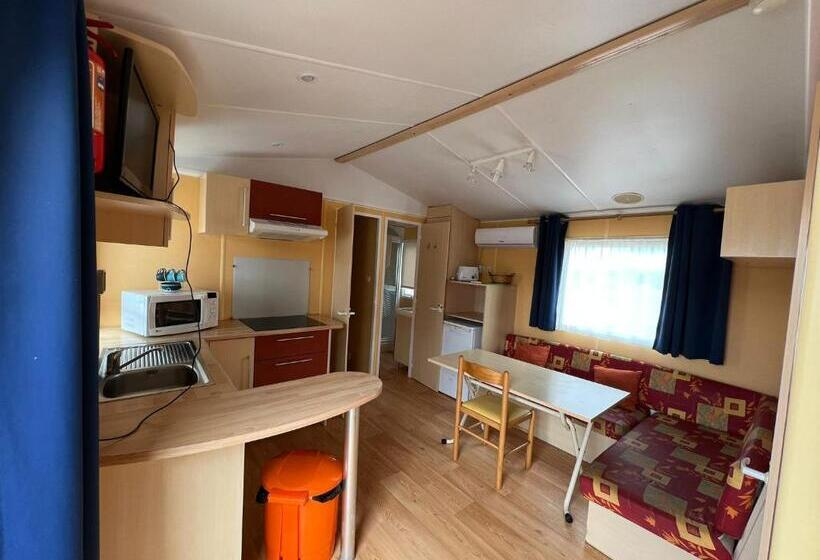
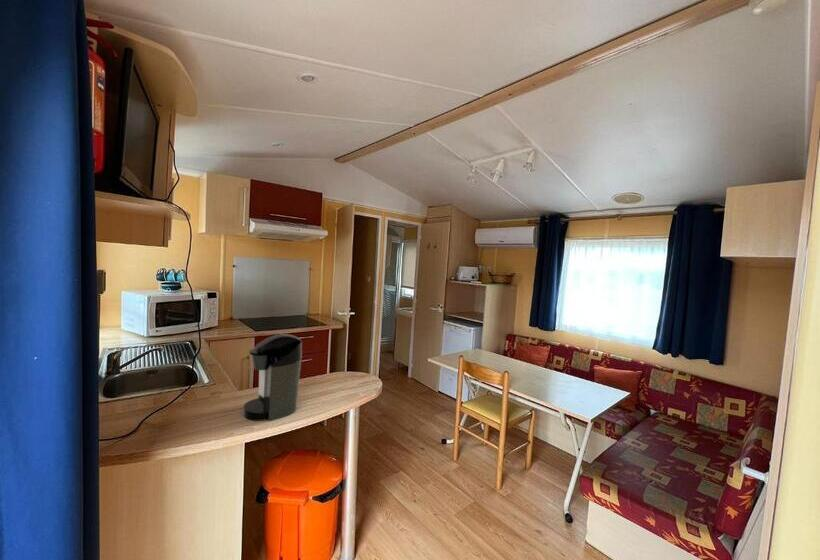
+ coffee maker [242,333,303,422]
